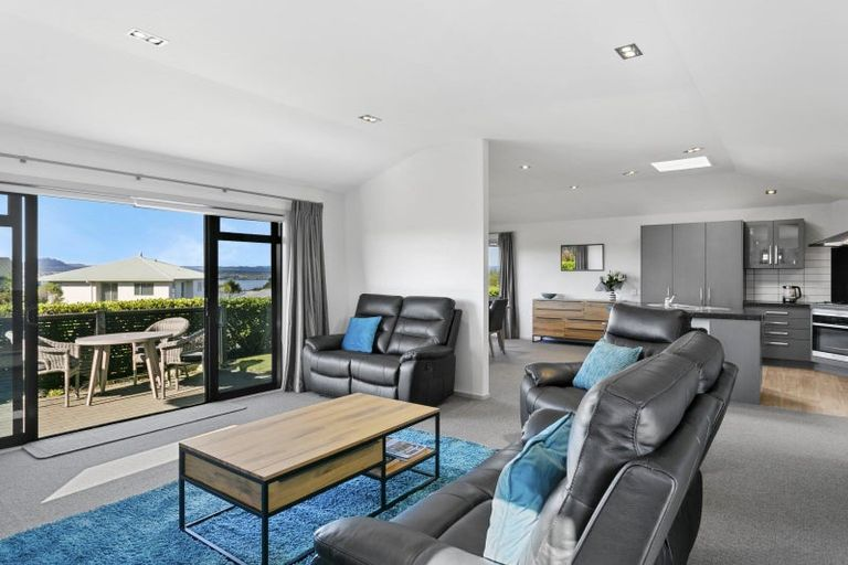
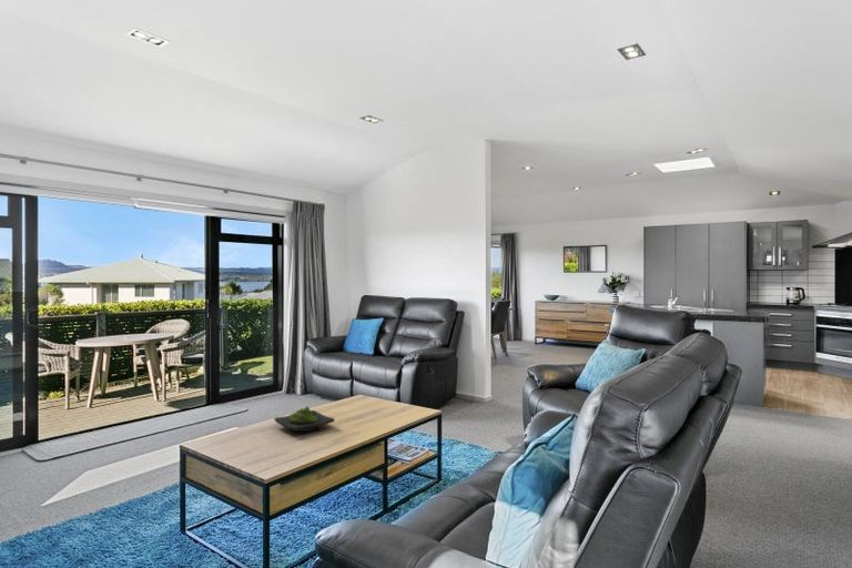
+ wasabi [274,406,335,433]
